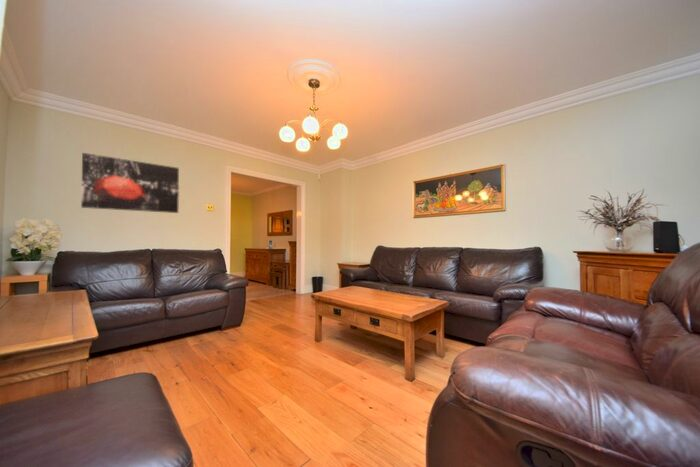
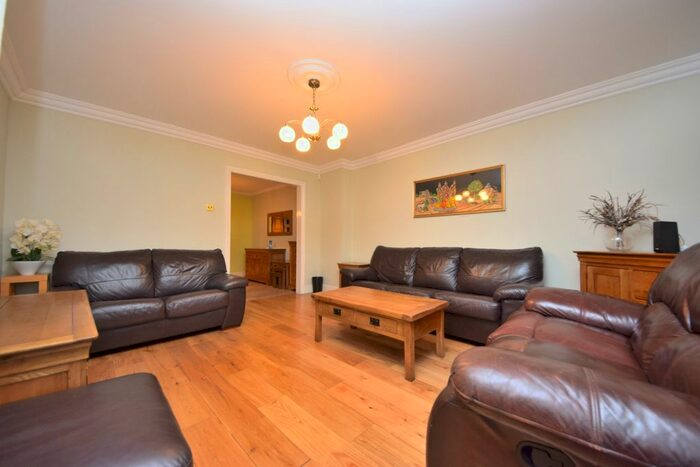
- wall art [80,152,180,214]
